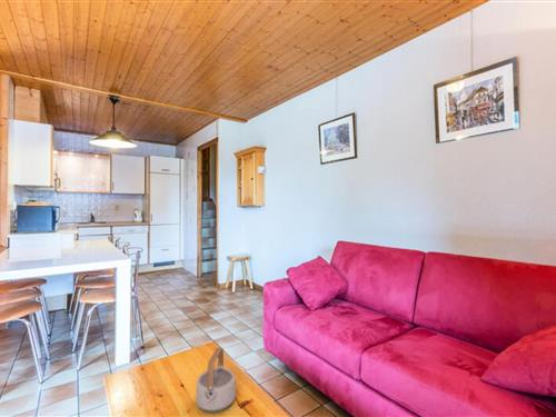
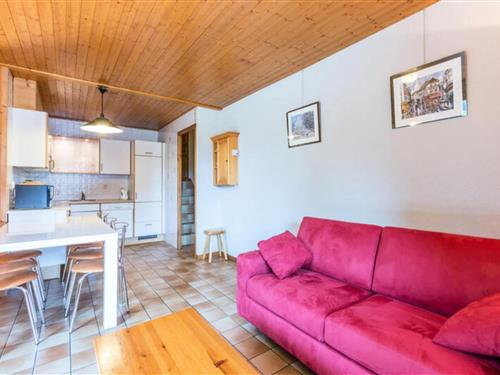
- teapot [195,347,237,414]
